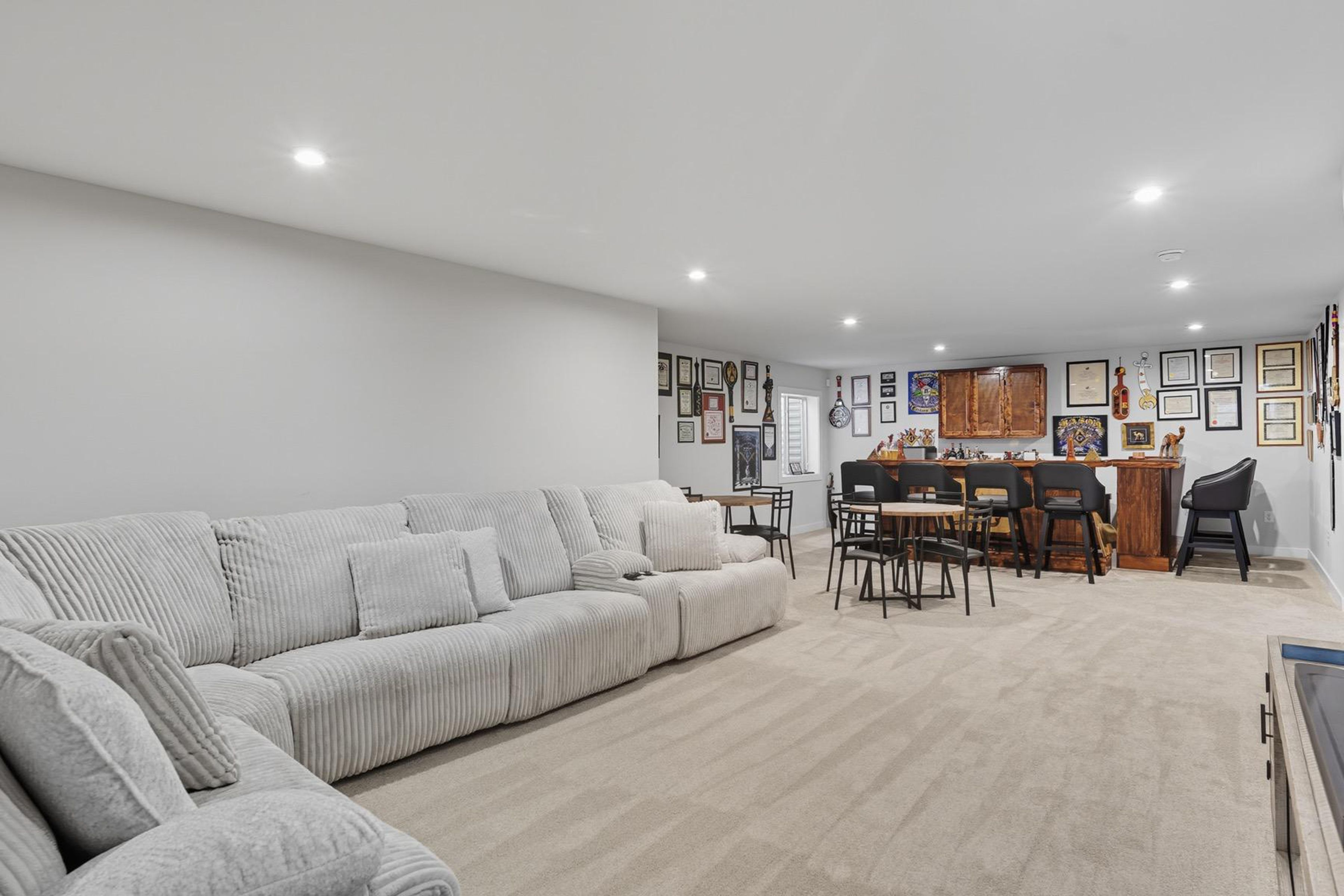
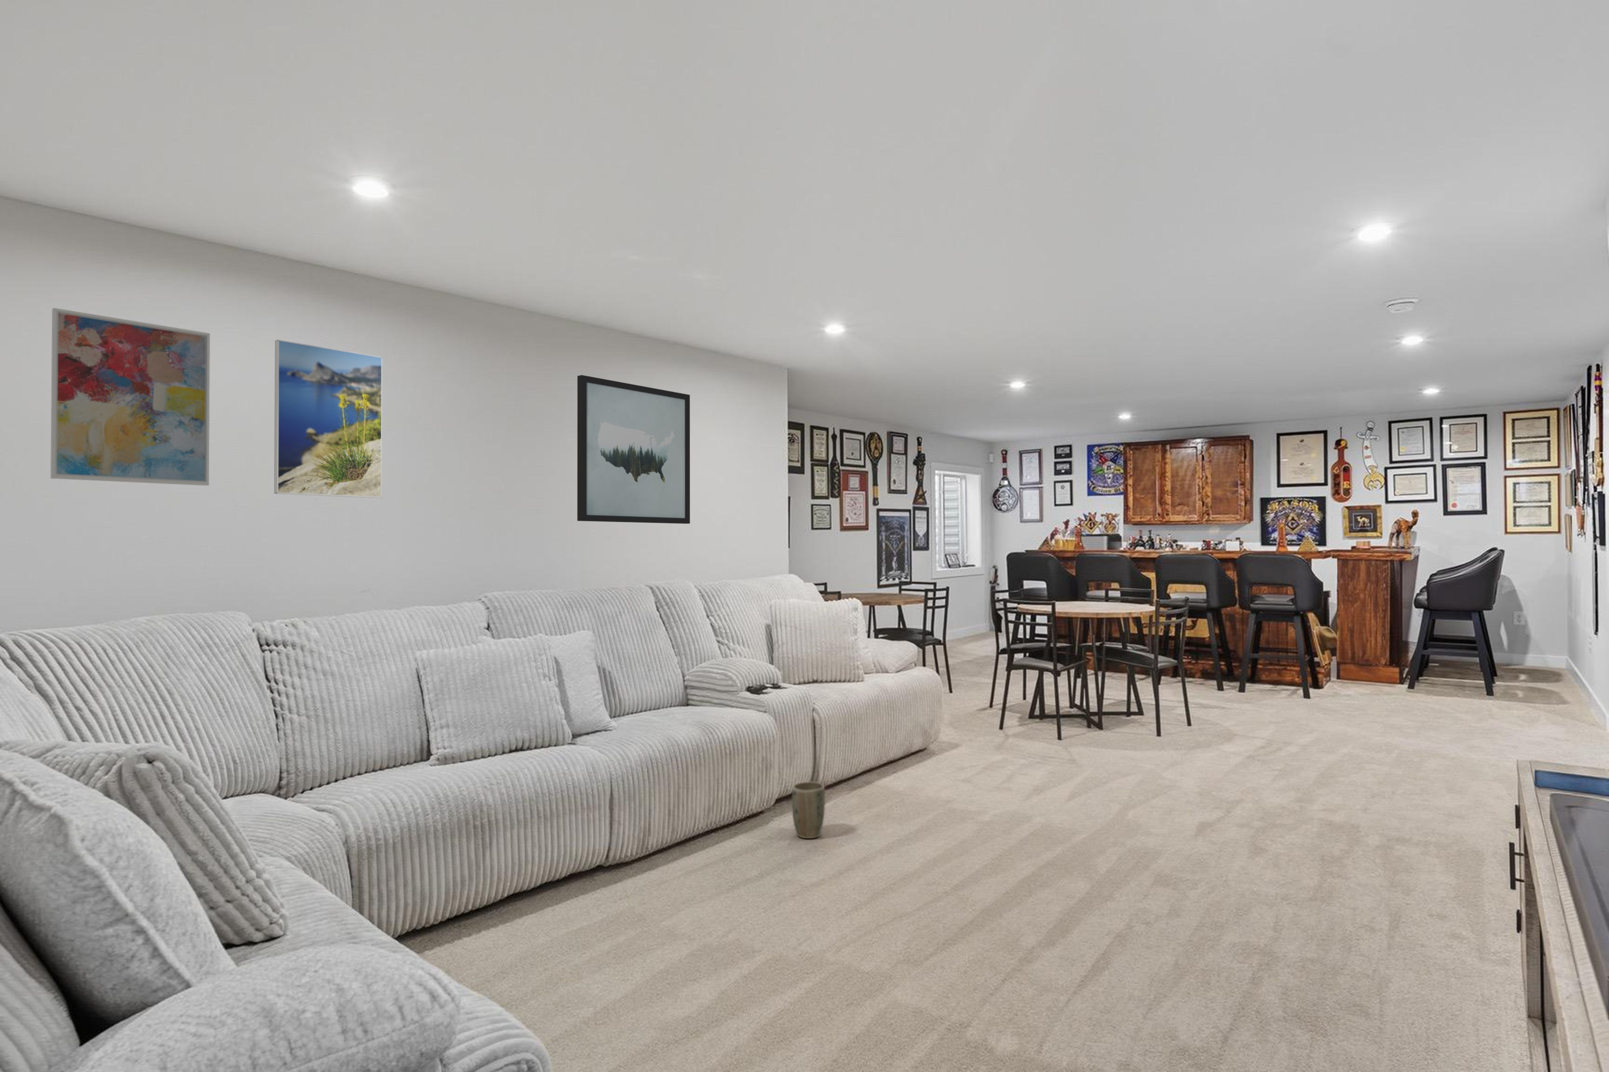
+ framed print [274,339,383,499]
+ plant pot [791,781,826,839]
+ wall art [577,374,691,524]
+ wall art [50,307,211,486]
